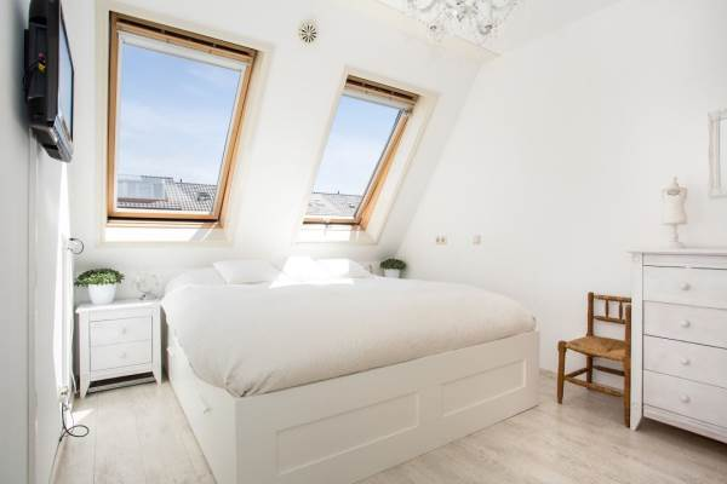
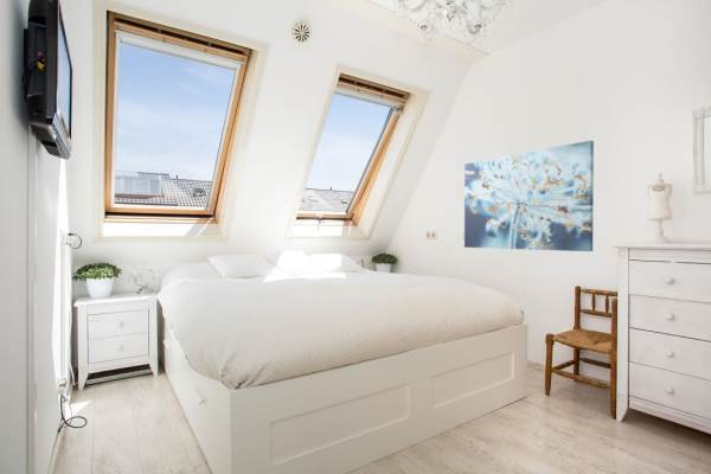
+ wall art [463,140,595,252]
